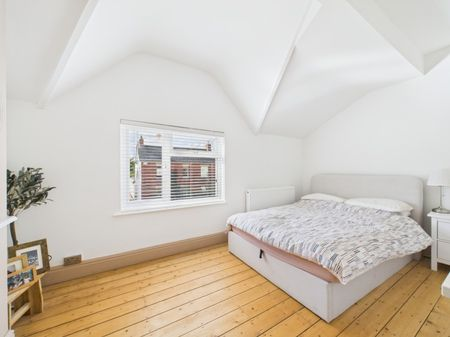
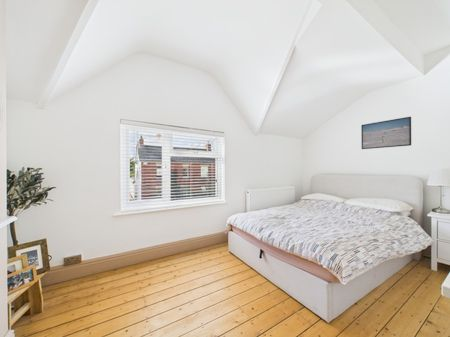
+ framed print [360,116,412,150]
